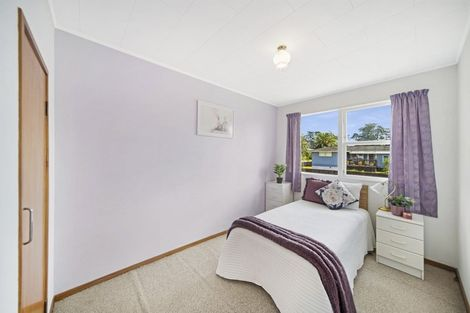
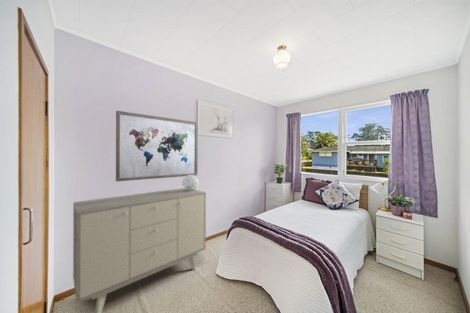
+ sideboard [72,187,207,313]
+ wall art [115,110,199,182]
+ decorative orb [181,175,199,191]
